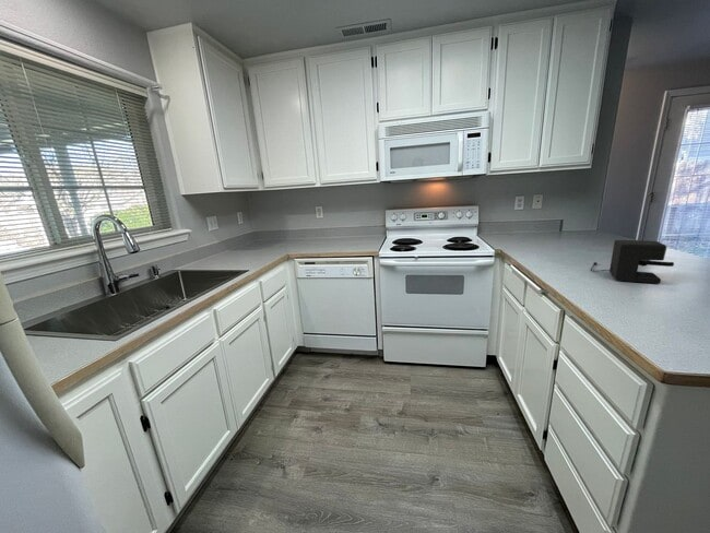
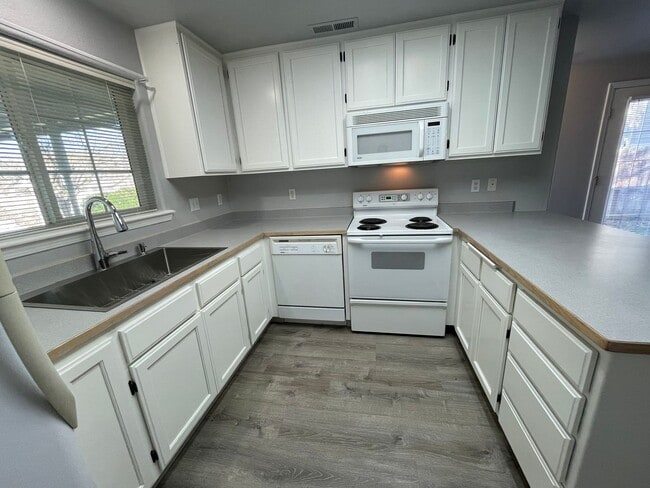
- coffee maker [590,239,675,284]
